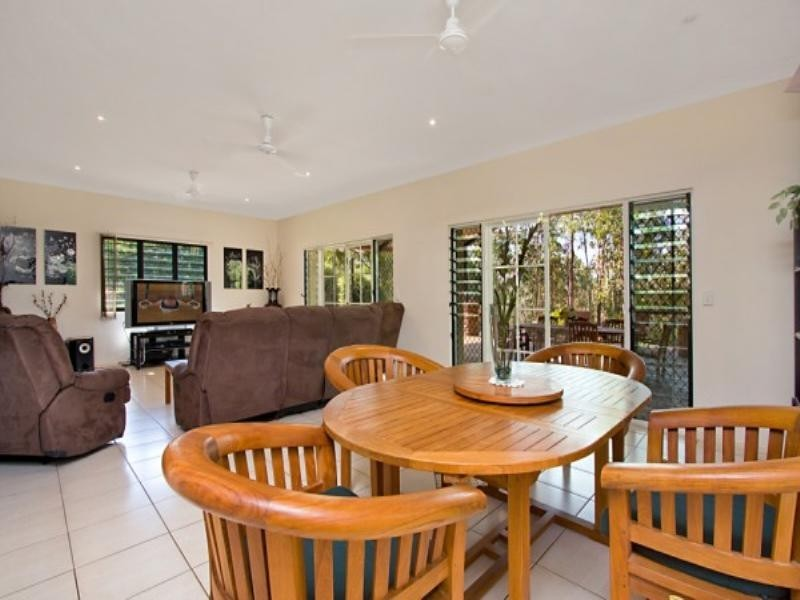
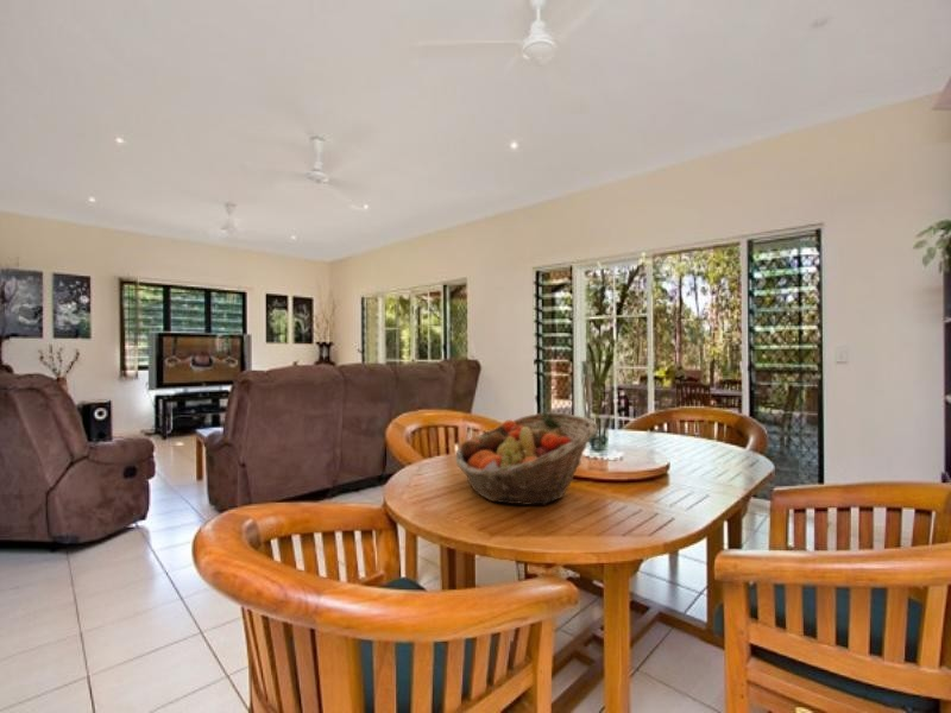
+ fruit basket [454,411,598,506]
